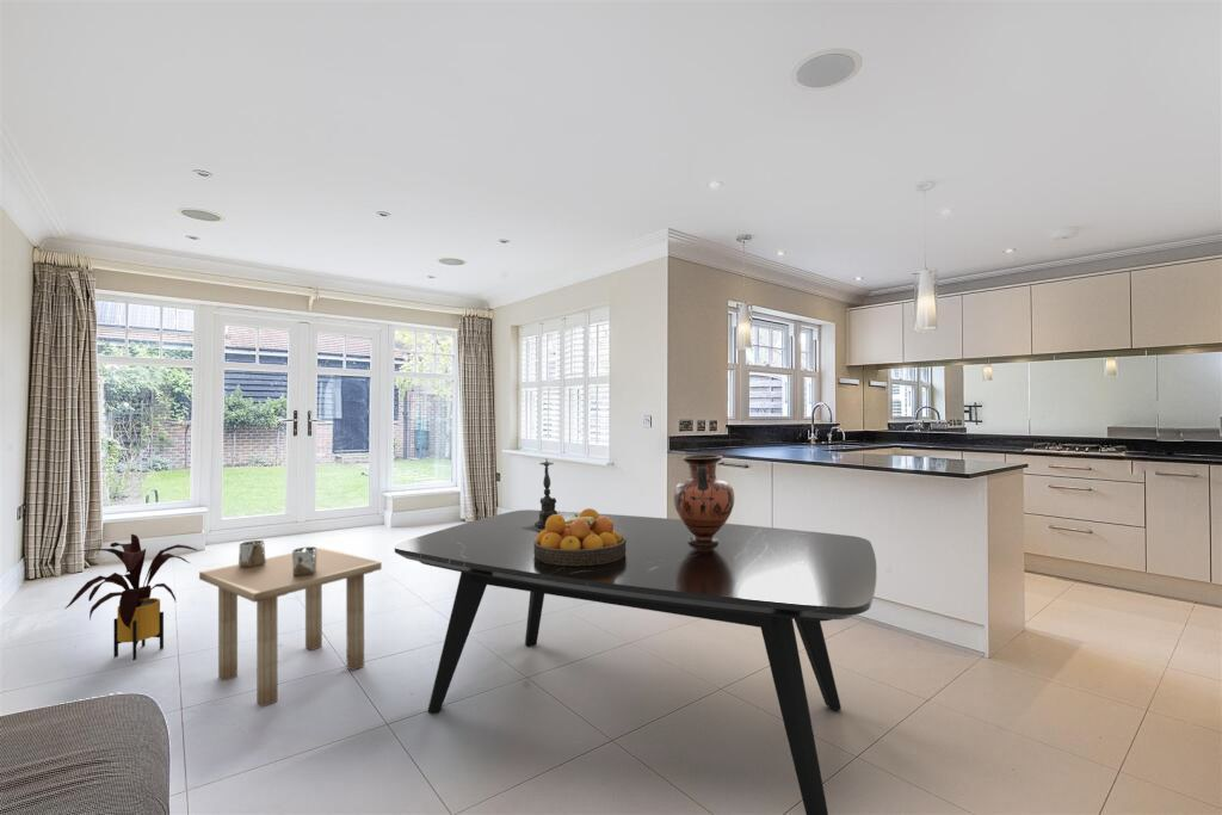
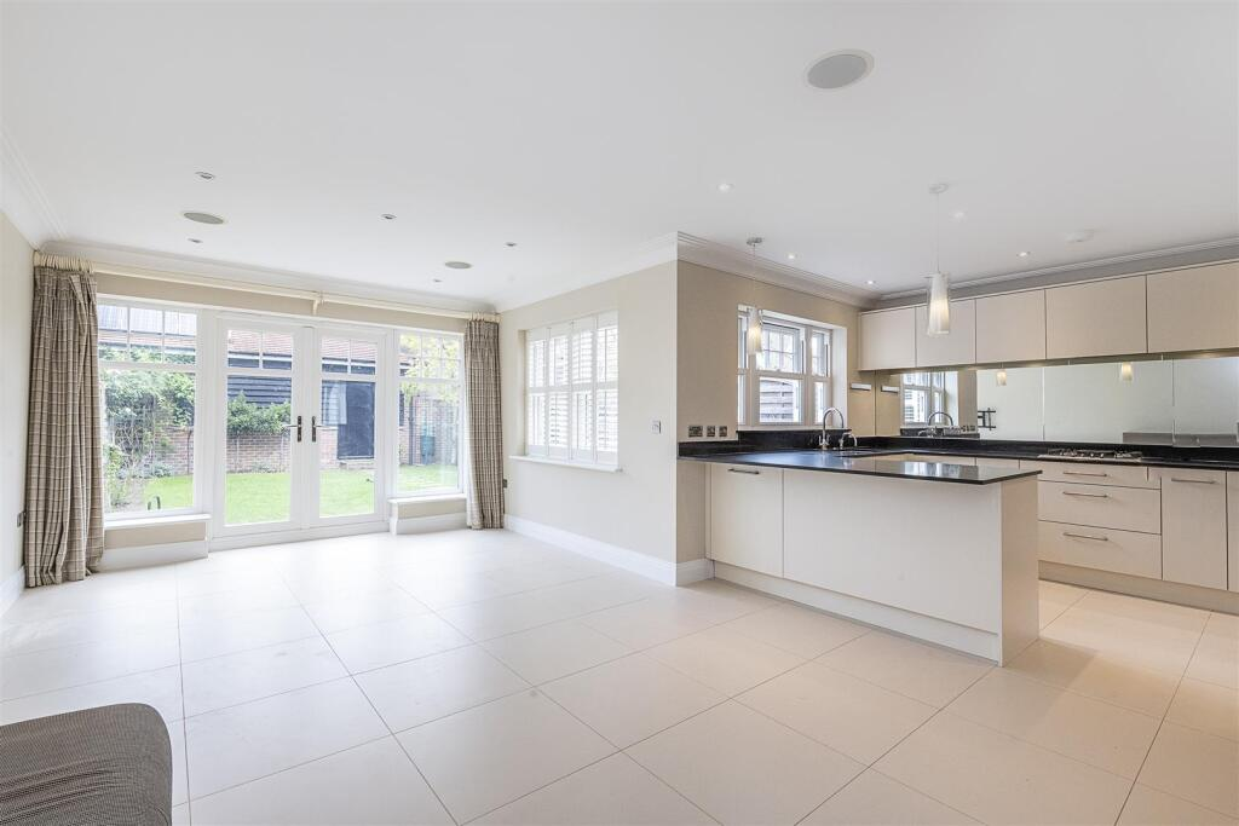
- vase [672,455,735,545]
- dining table [394,508,878,815]
- side table [198,539,383,708]
- house plant [64,533,199,661]
- fruit bowl [533,507,627,566]
- candle holder [521,459,557,531]
